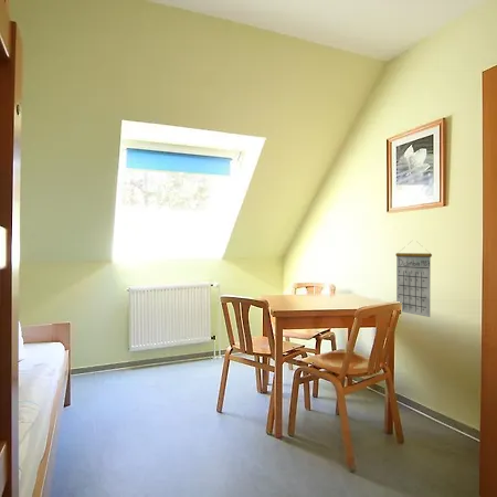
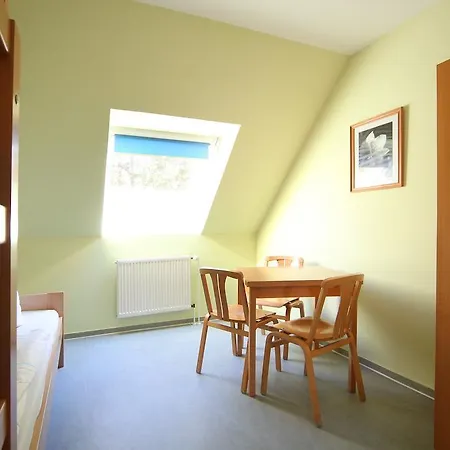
- calendar [394,241,433,318]
